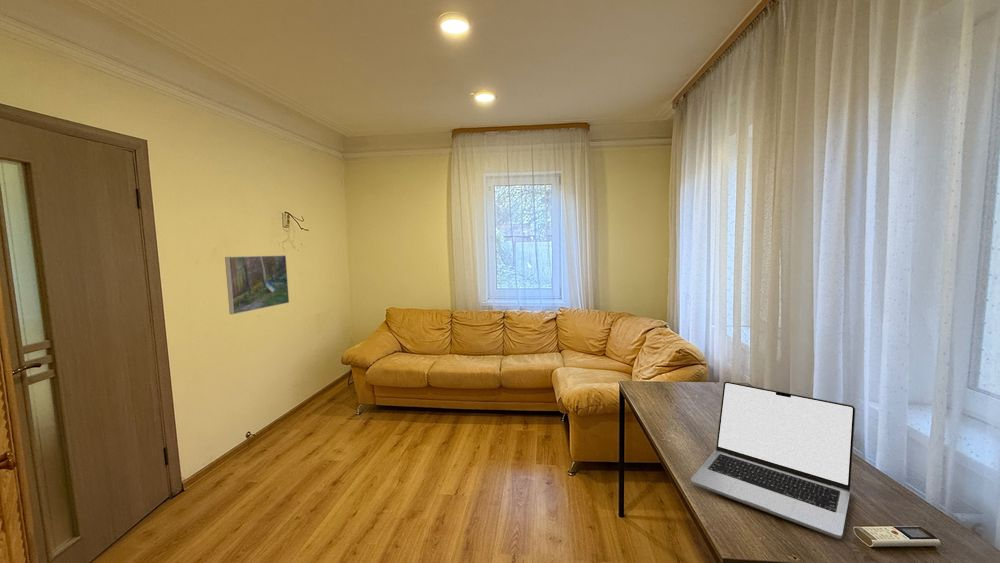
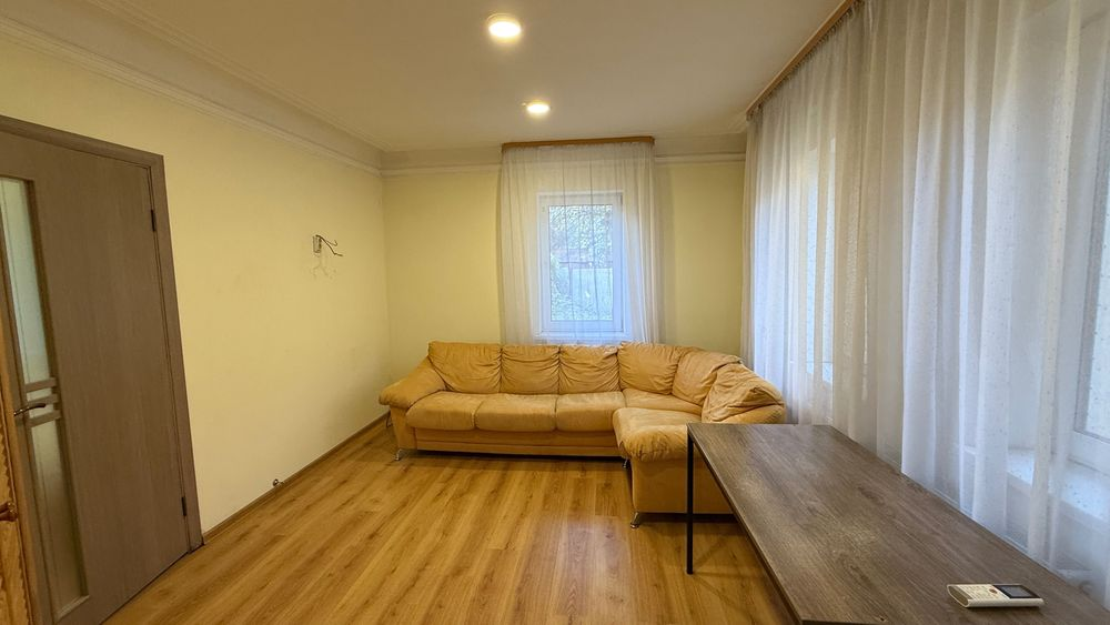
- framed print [224,254,290,315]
- laptop [690,381,856,540]
